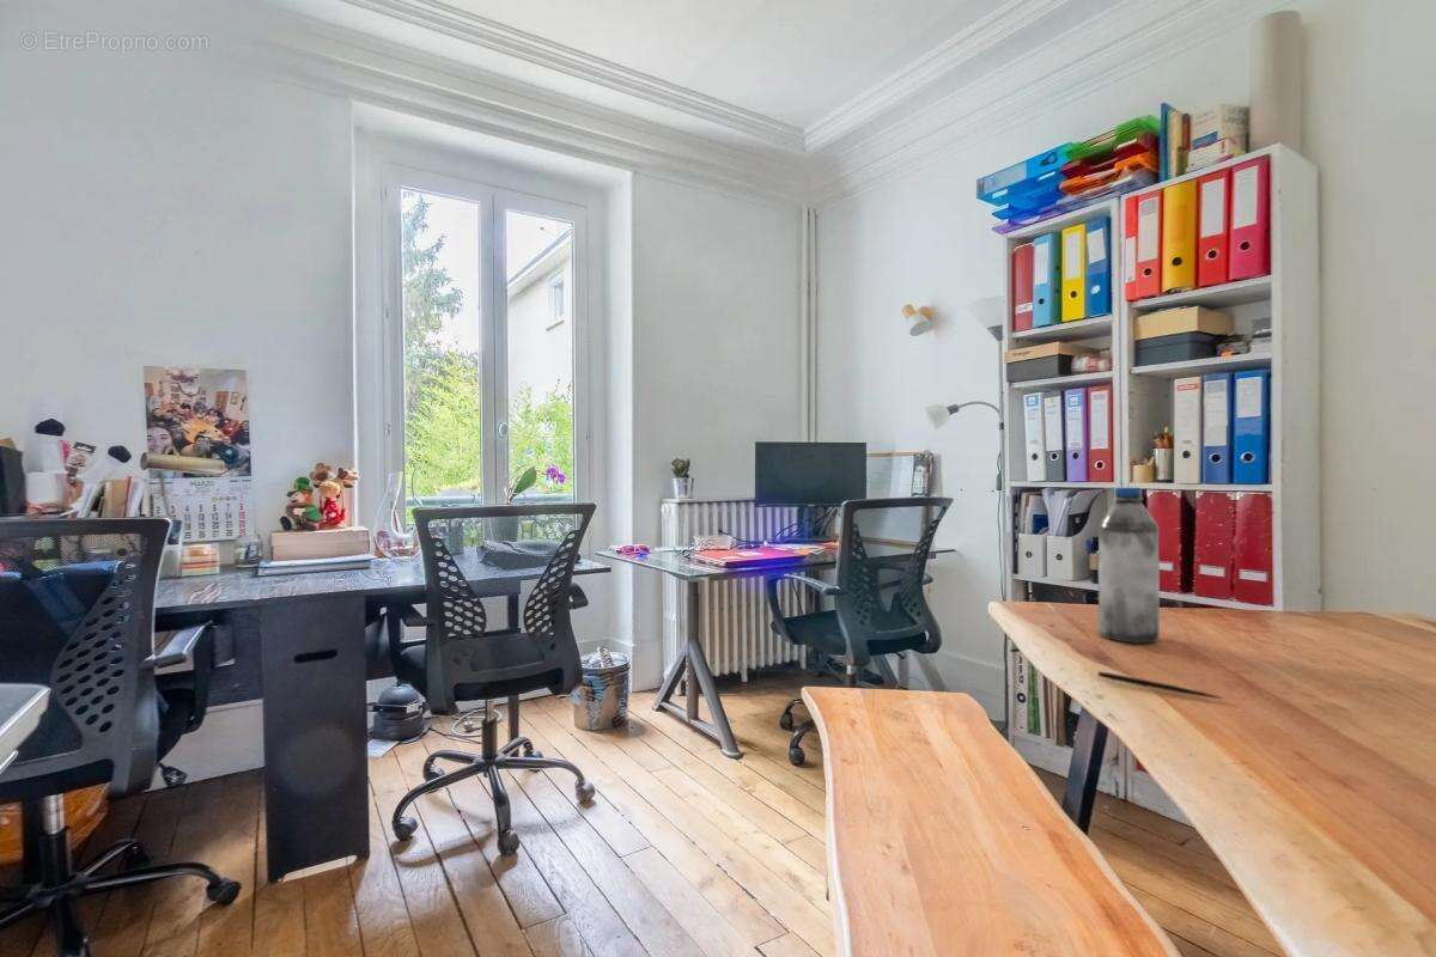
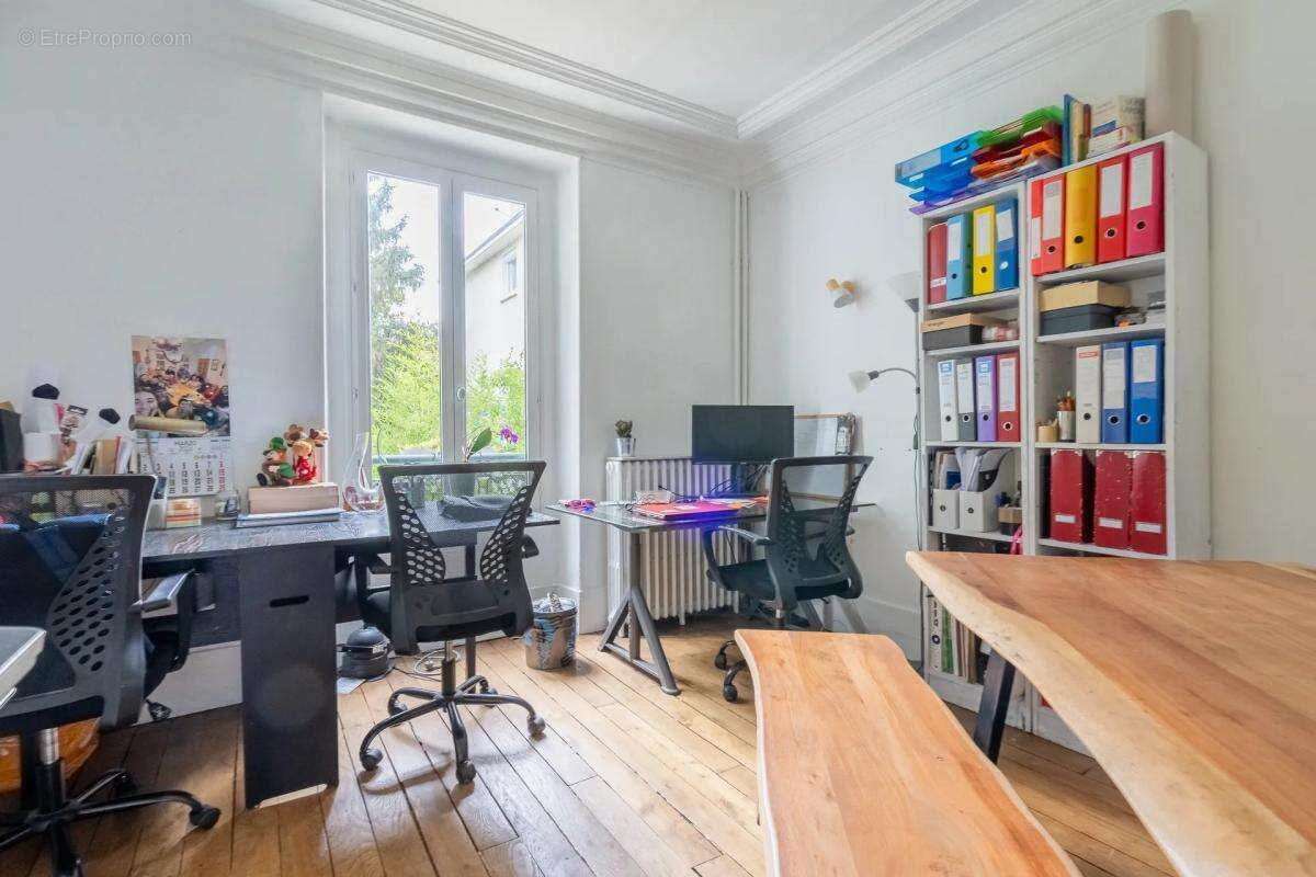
- pen [1097,670,1224,700]
- water bottle [1097,486,1161,644]
